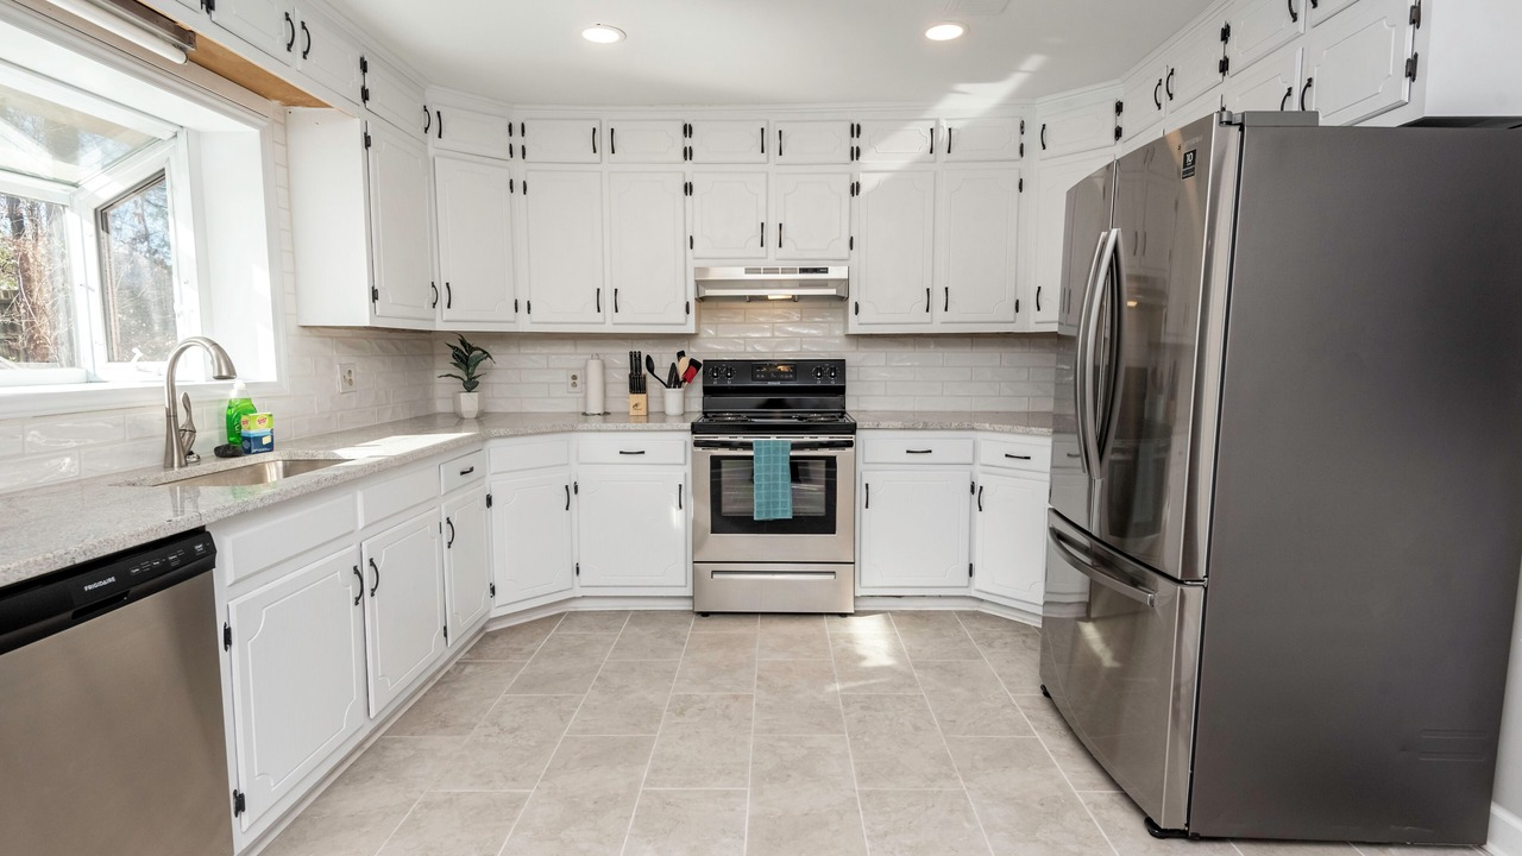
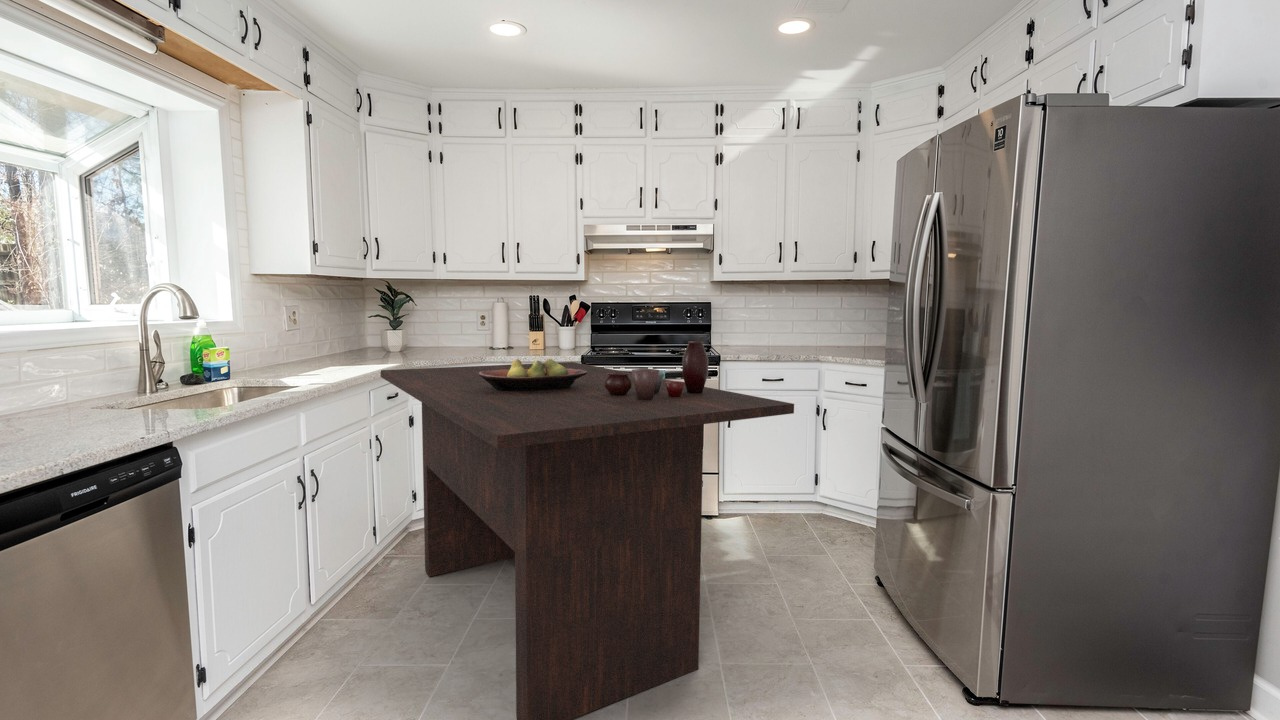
+ pottery set [605,340,709,400]
+ dining table [380,361,795,720]
+ fruit bowl [479,358,587,391]
